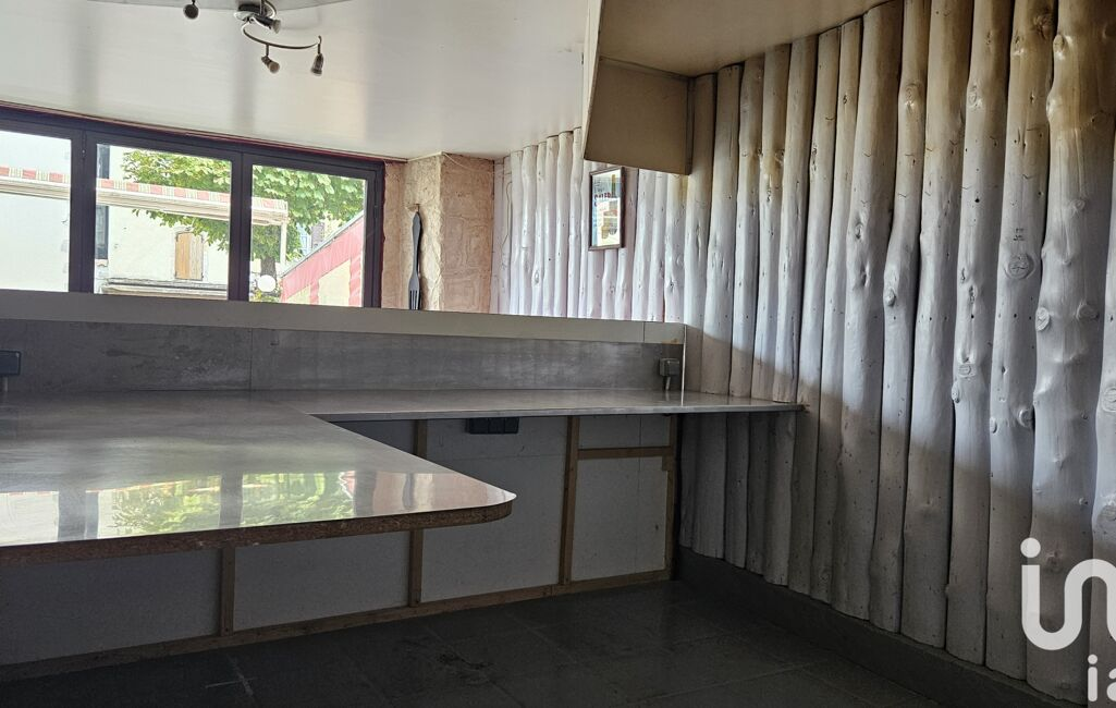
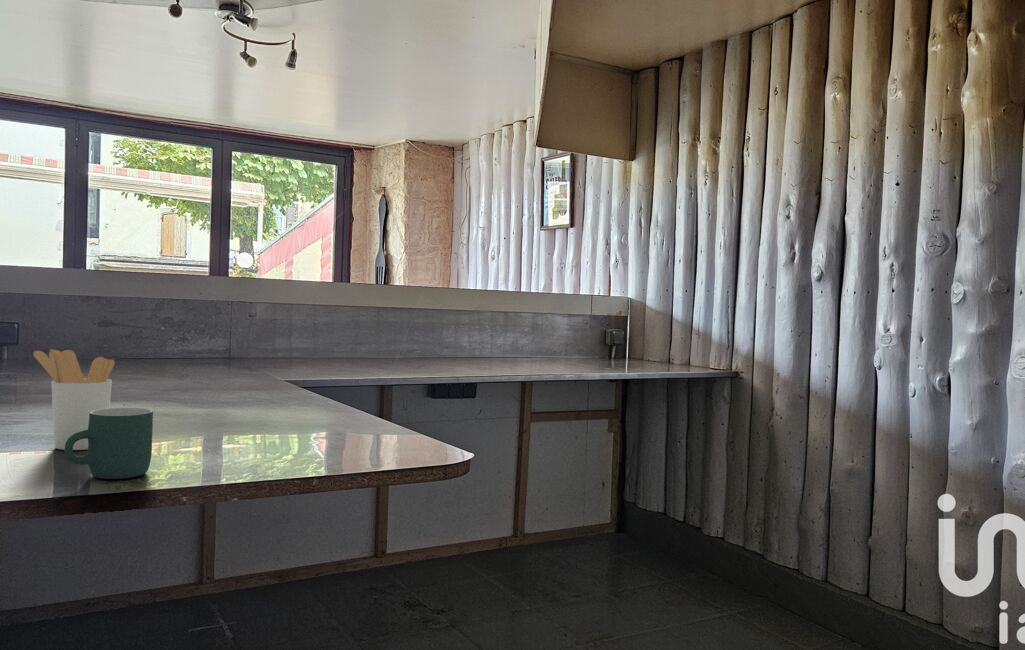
+ utensil holder [32,348,116,451]
+ mug [63,406,154,480]
